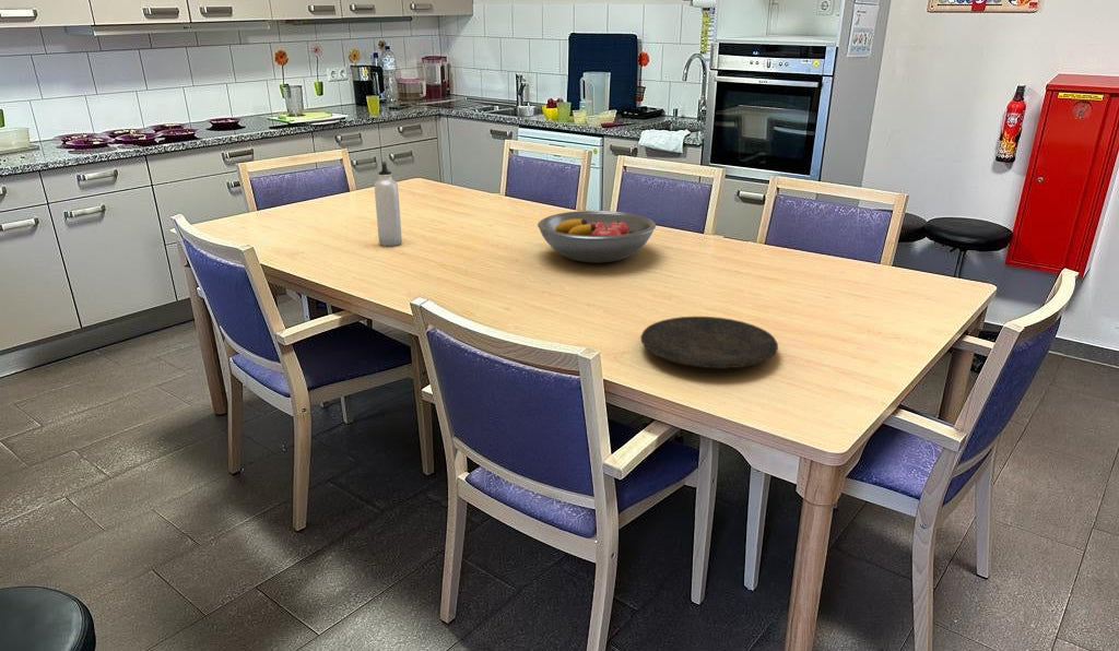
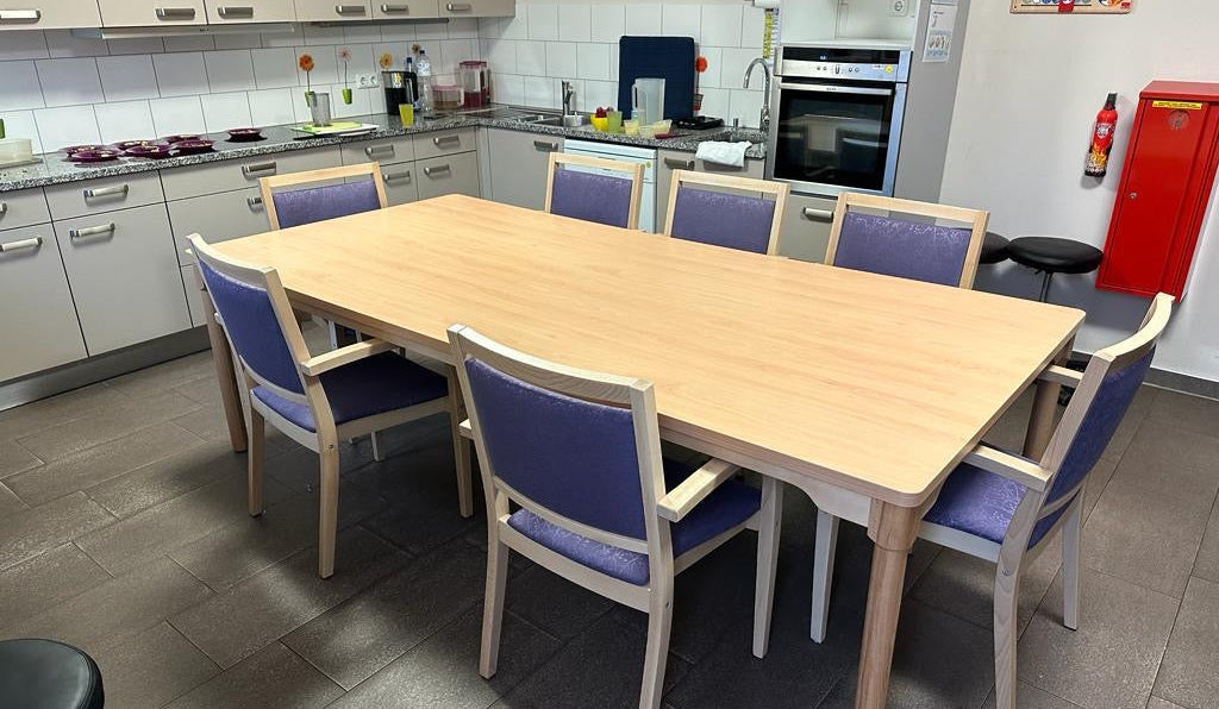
- fruit bowl [537,210,657,264]
- plate [639,316,779,369]
- water bottle [374,161,403,247]
